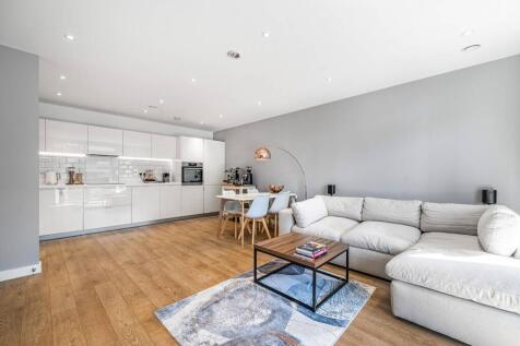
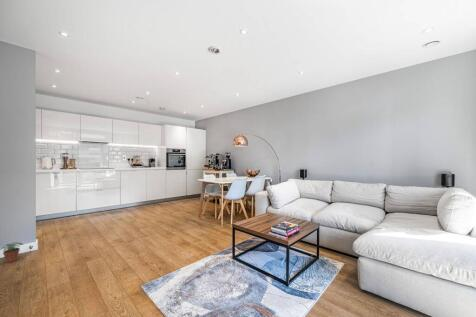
+ potted plant [0,241,24,264]
